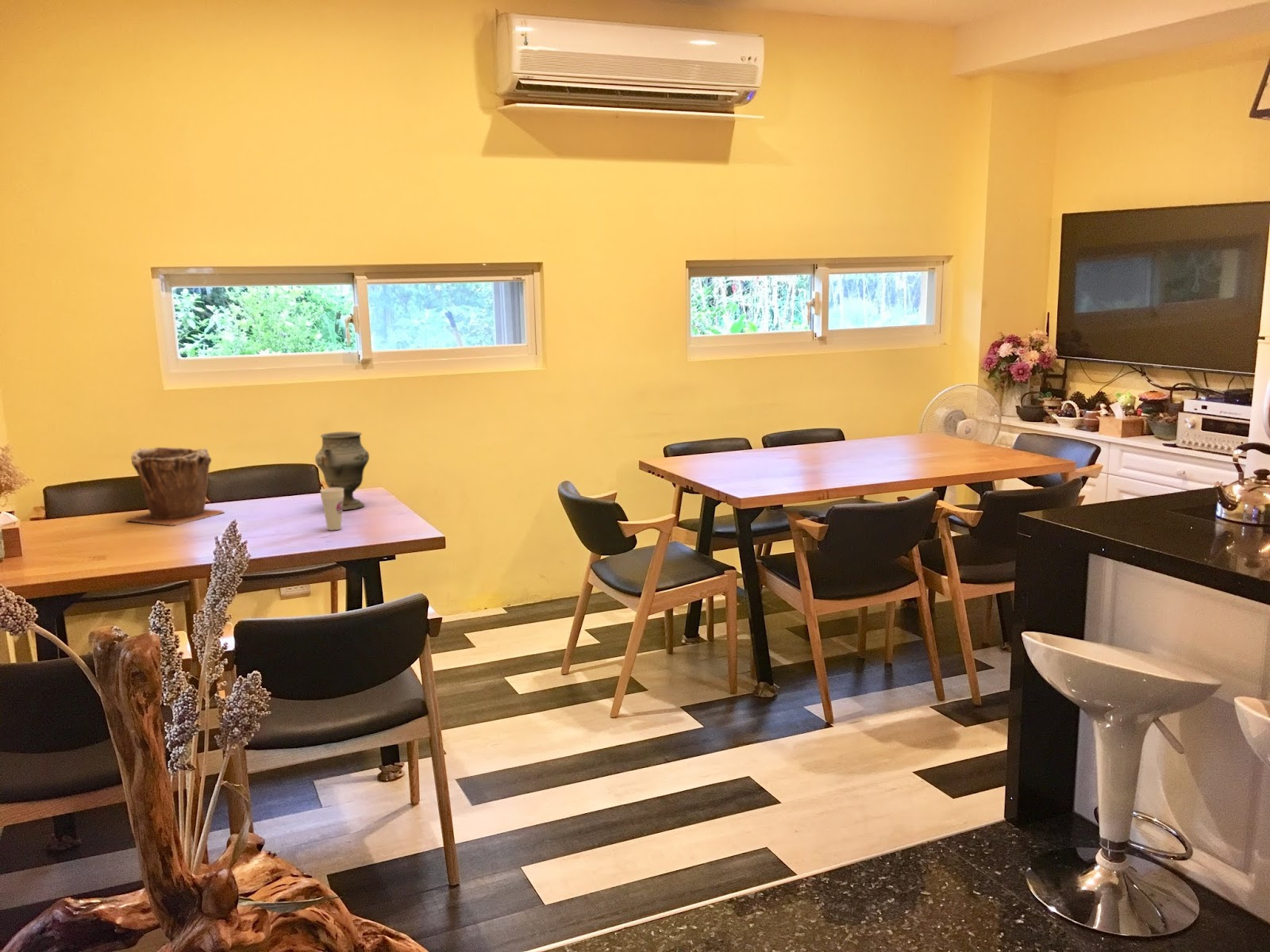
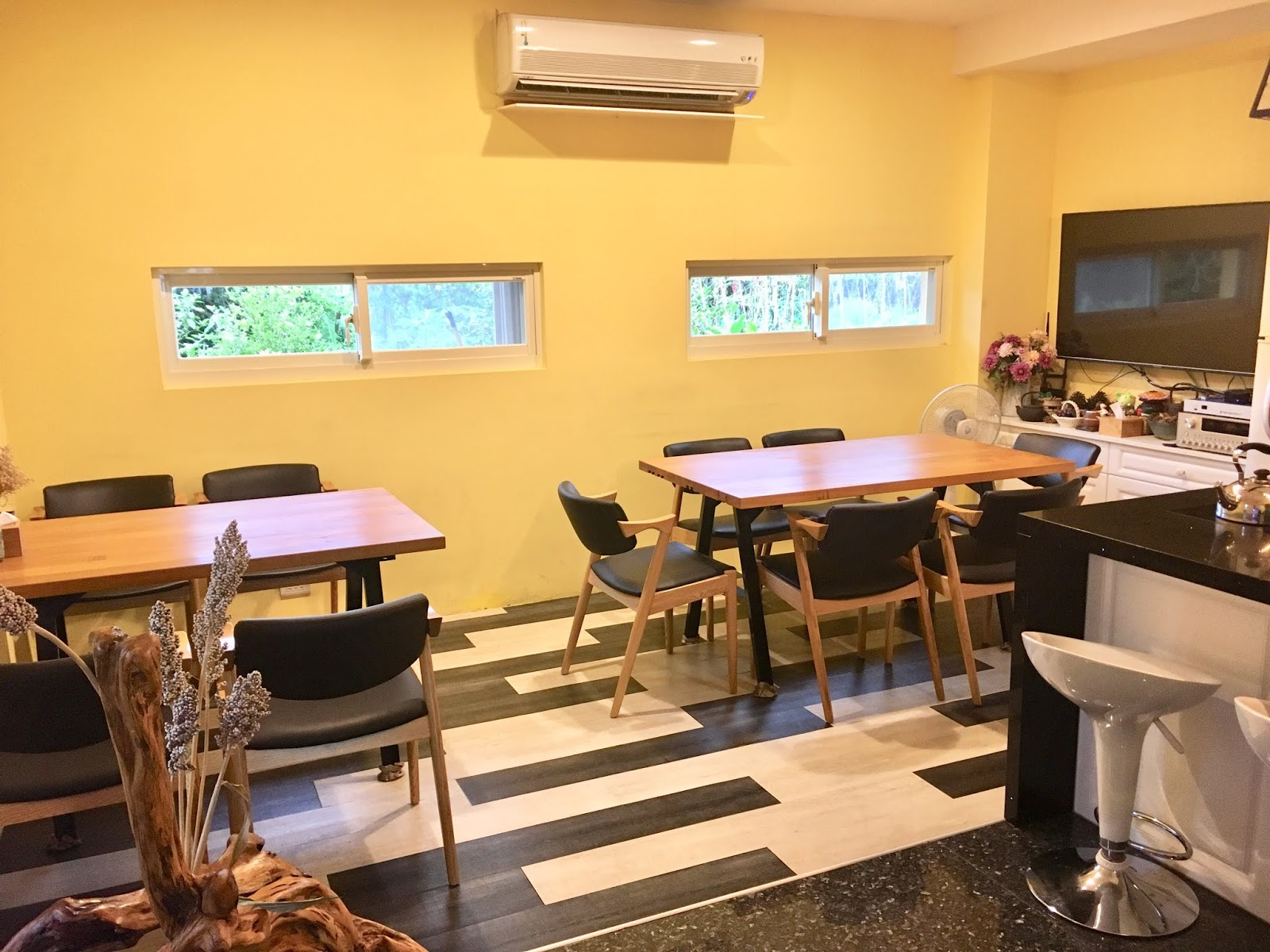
- plant pot [125,447,225,527]
- decorative vase [314,431,370,511]
- cup [319,487,344,531]
